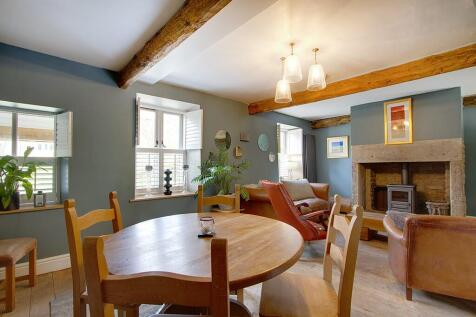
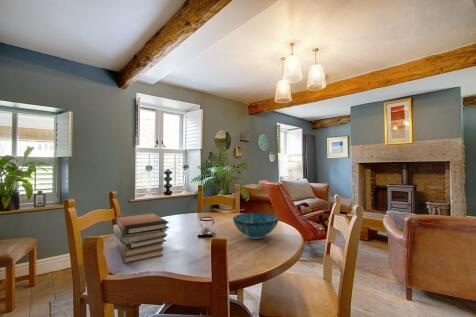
+ decorative bowl [232,212,280,240]
+ book stack [112,211,170,265]
